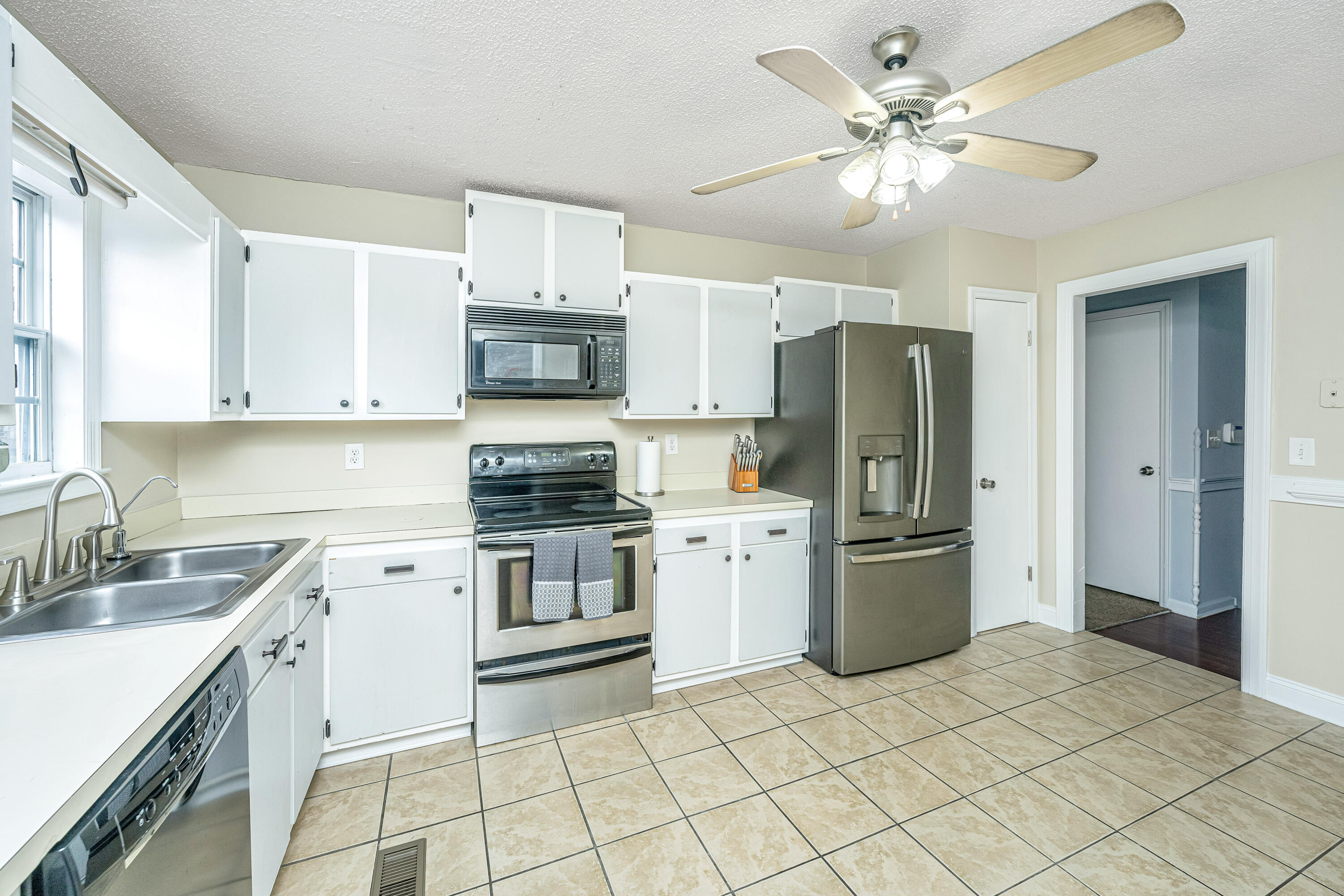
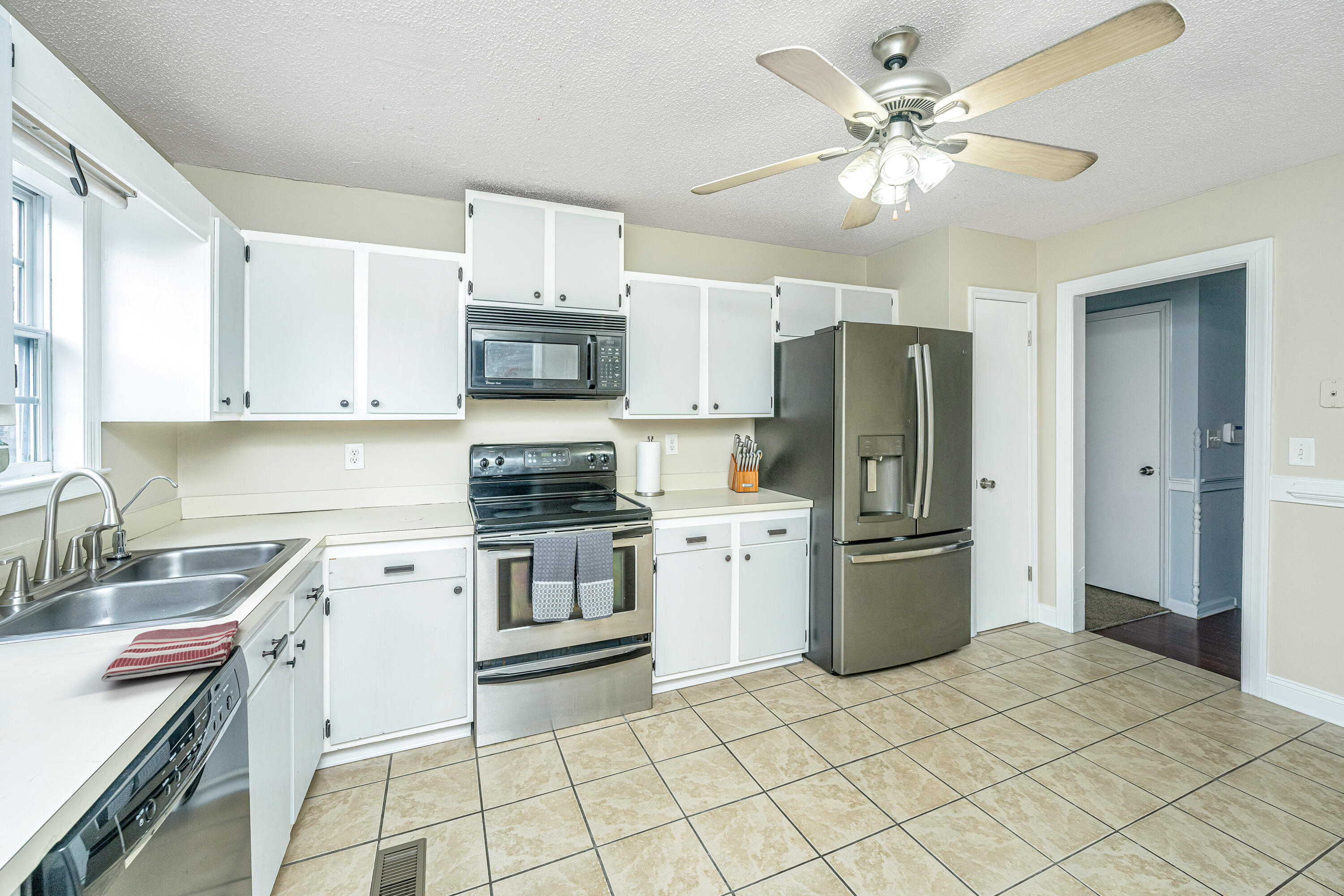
+ dish towel [101,620,239,682]
